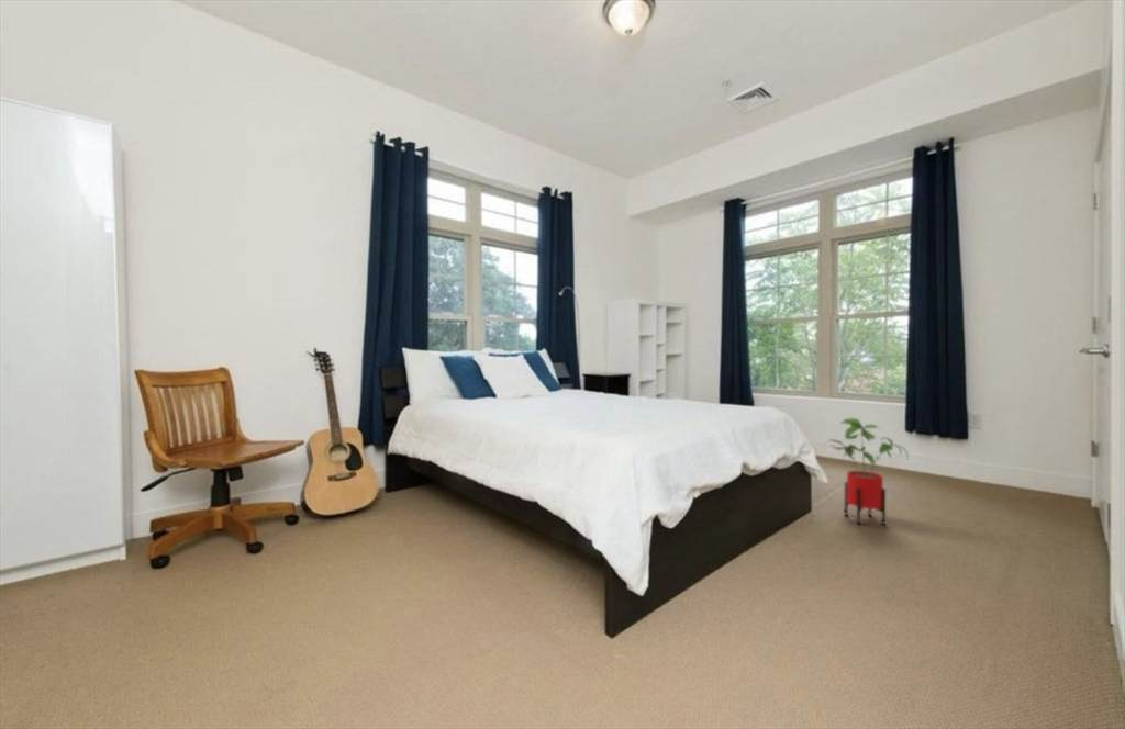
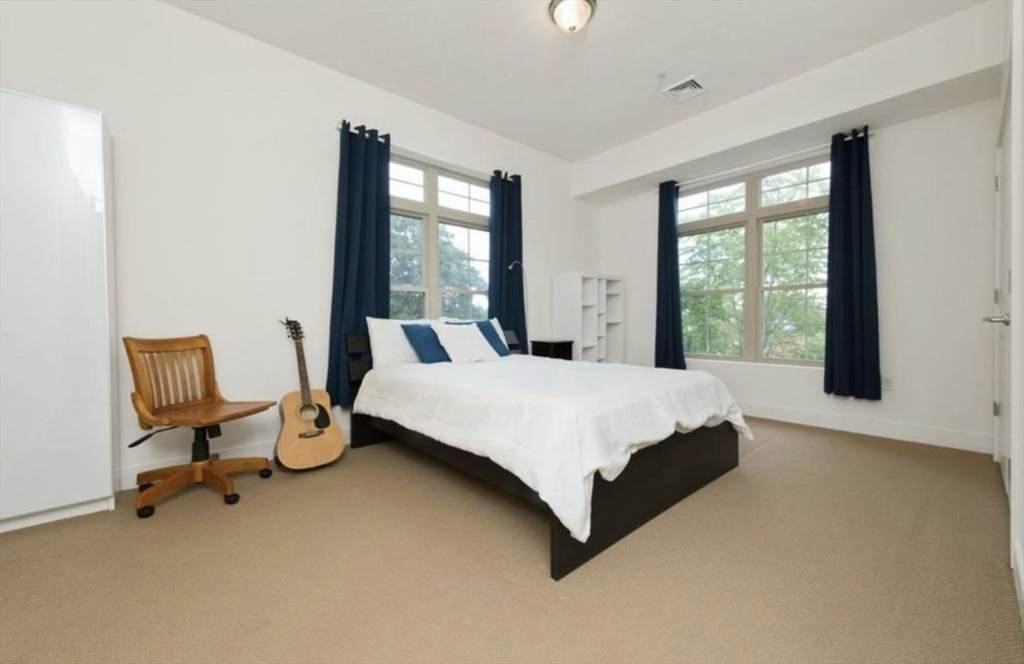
- house plant [825,417,910,526]
